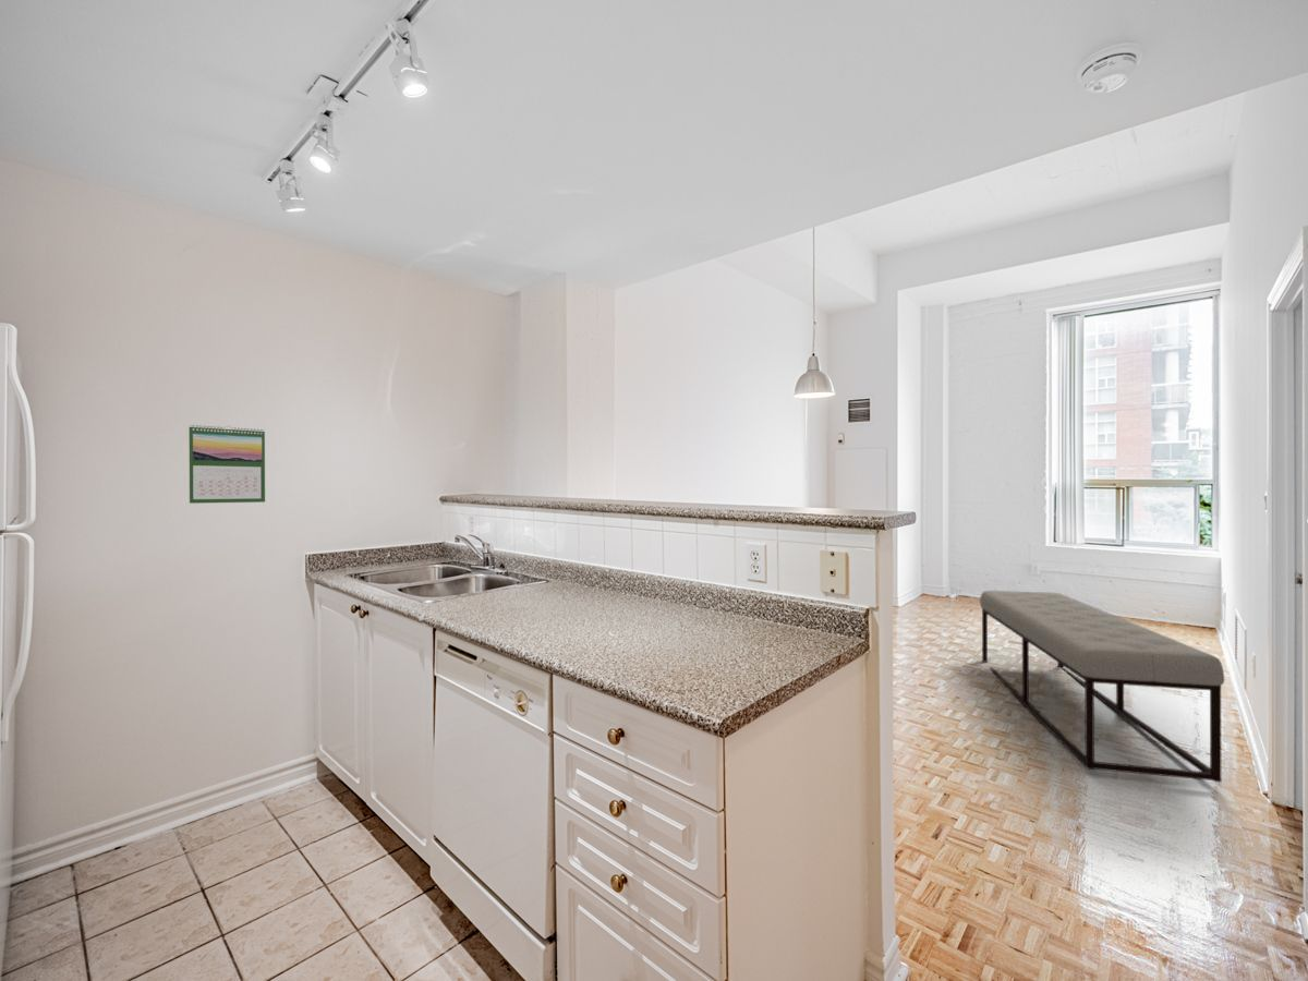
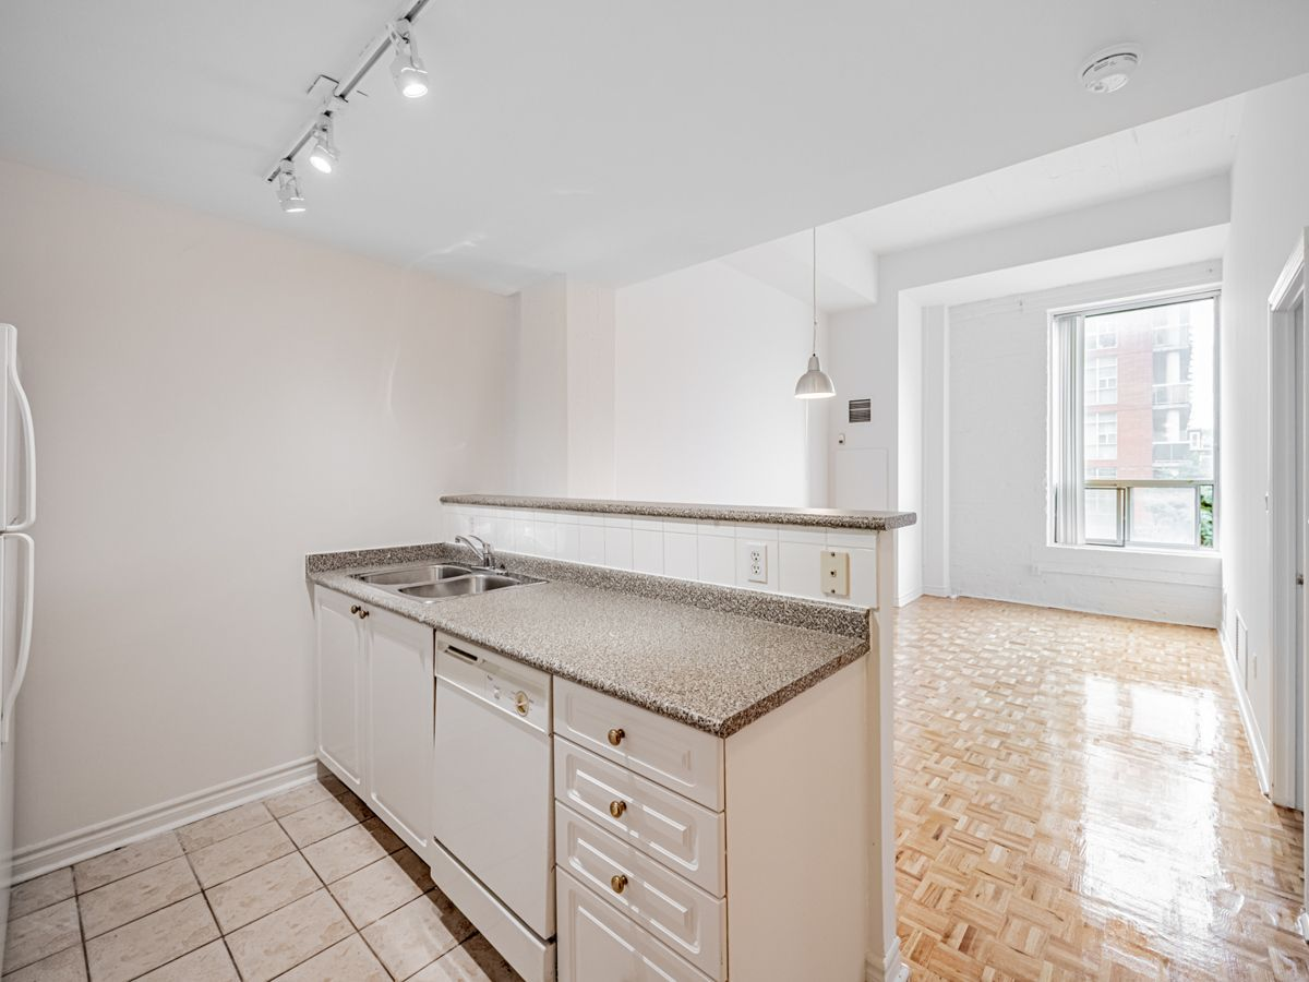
- calendar [187,424,266,505]
- bench [979,590,1225,783]
